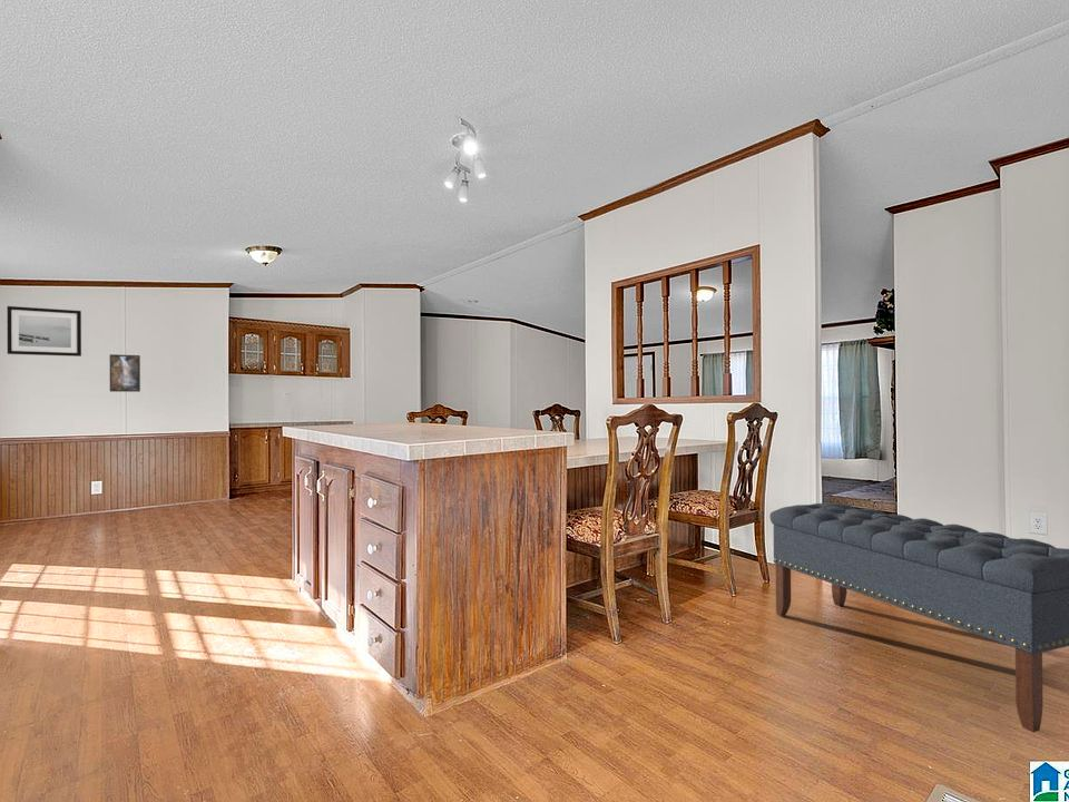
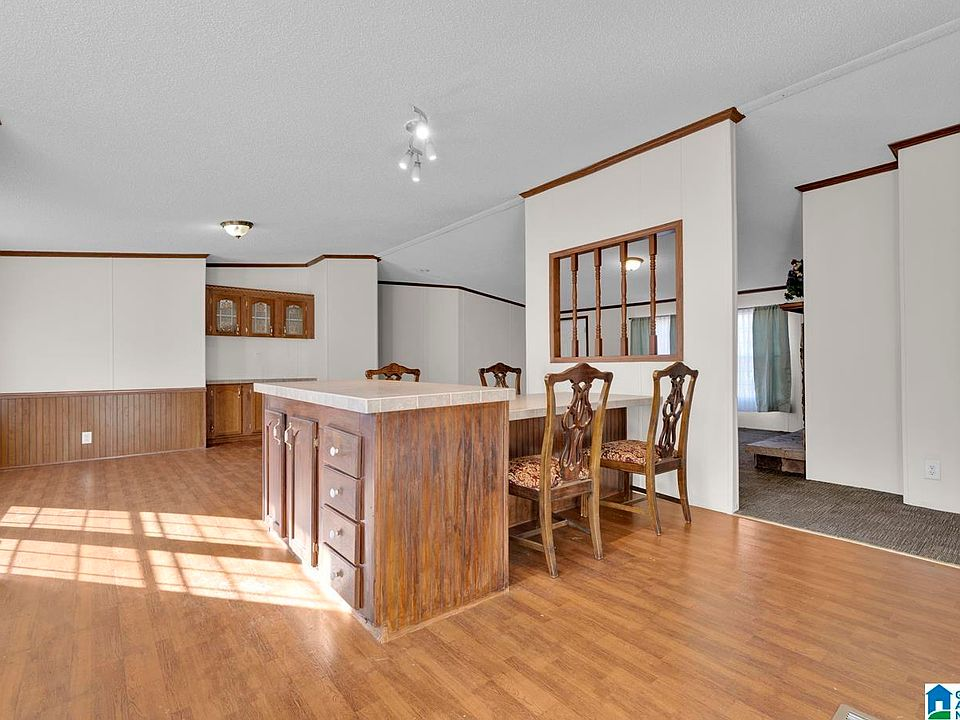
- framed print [108,353,141,393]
- wall art [6,305,82,358]
- bench [768,501,1069,733]
